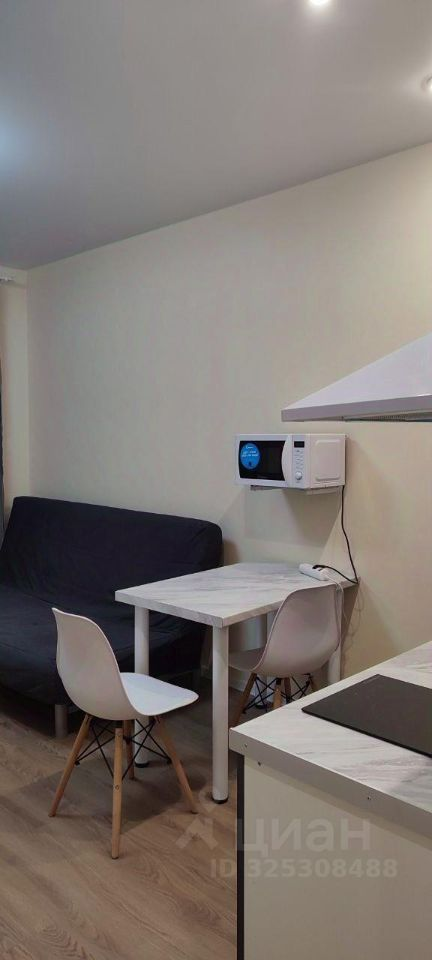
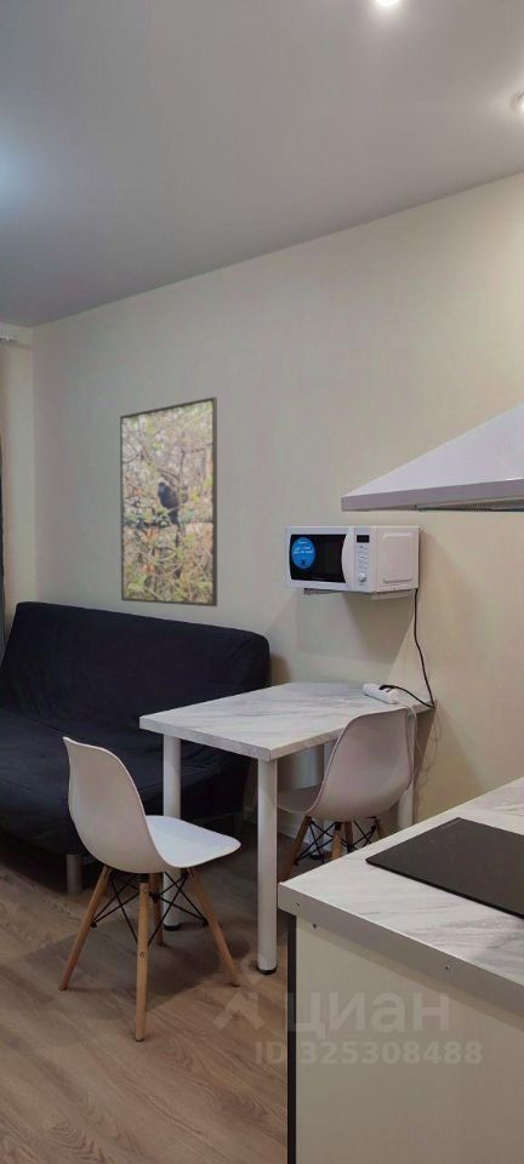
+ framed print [119,395,218,607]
